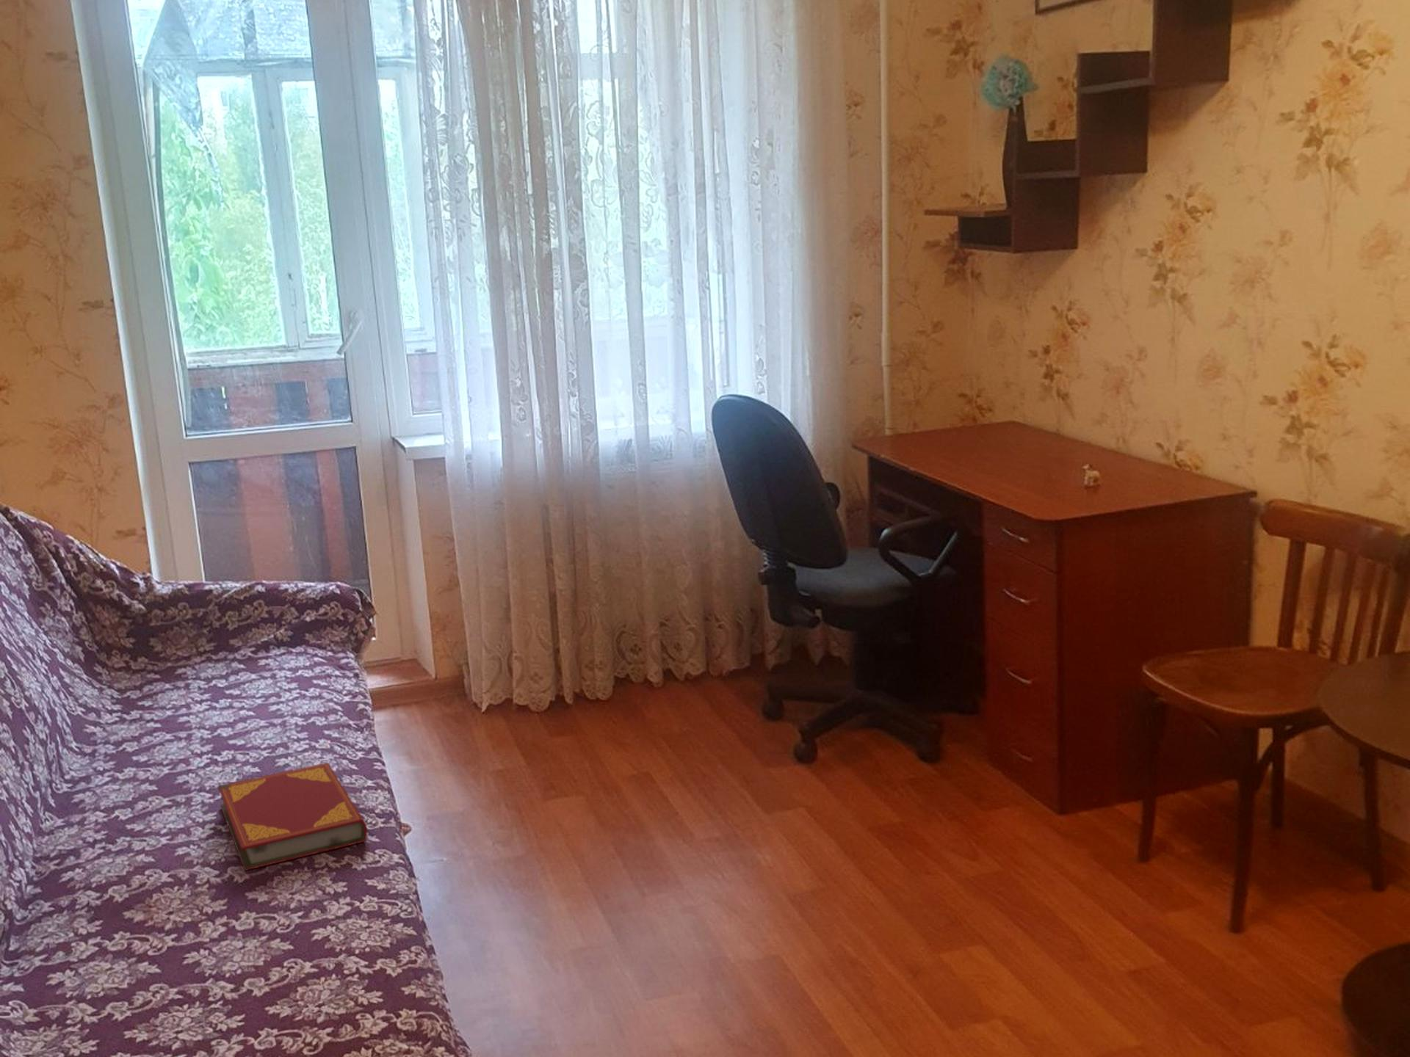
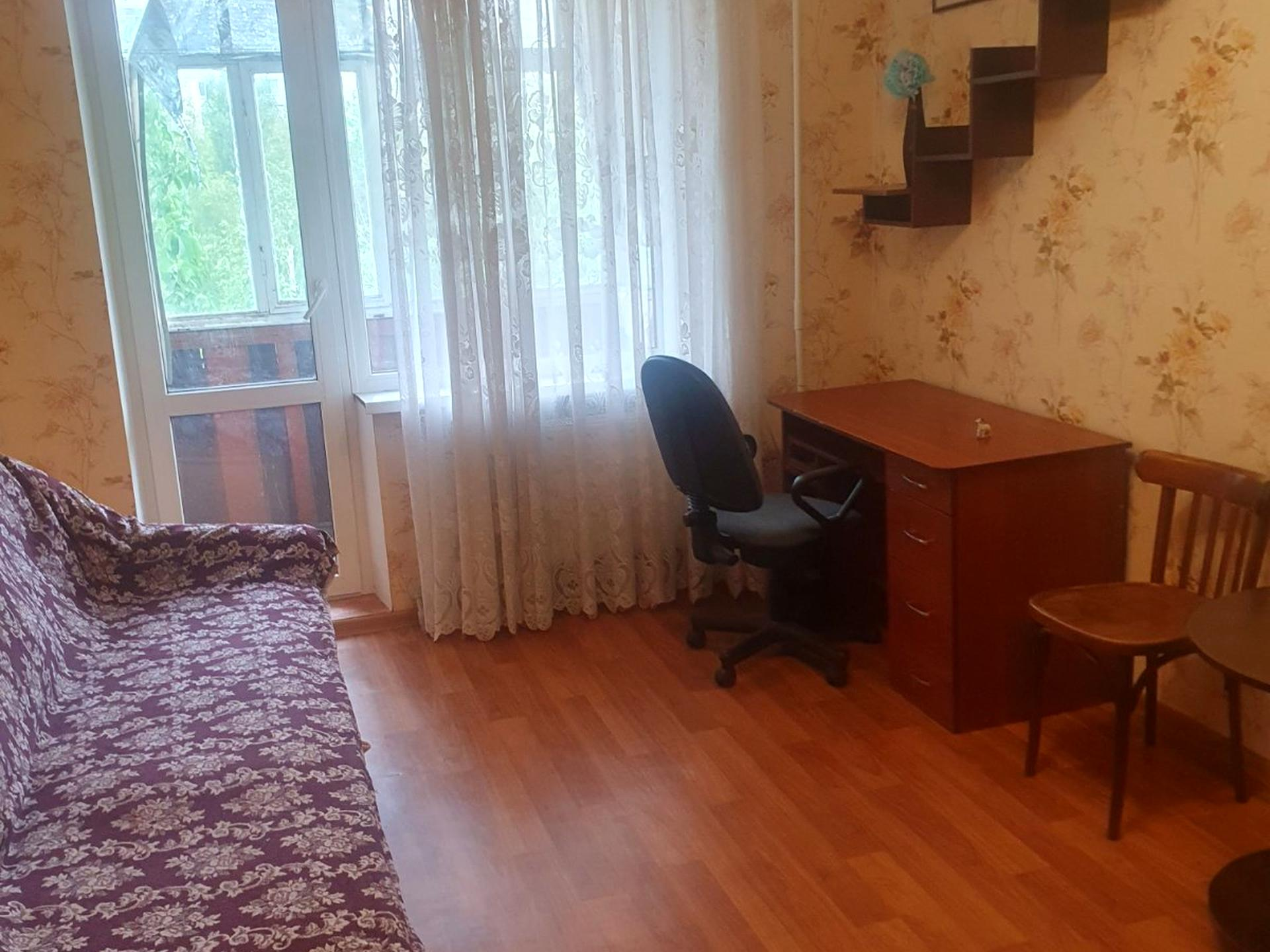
- hardback book [218,762,367,872]
